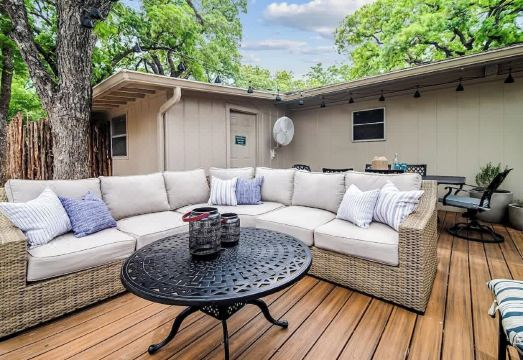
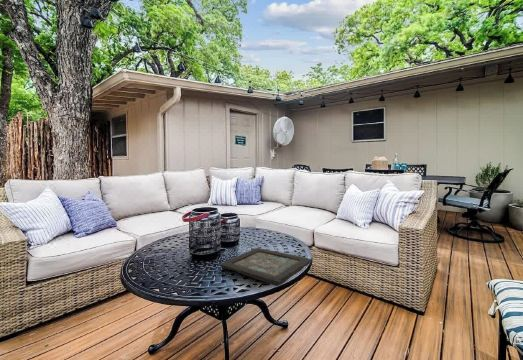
+ decorative tray [219,247,313,287]
